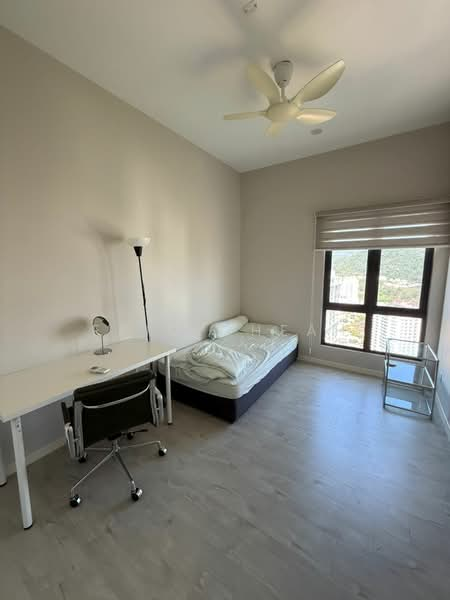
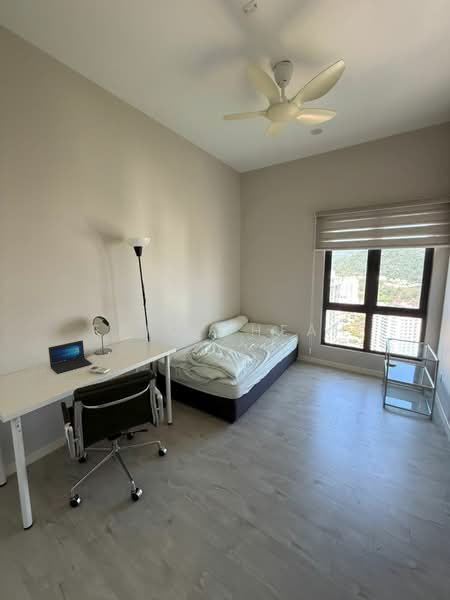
+ laptop [47,340,92,374]
